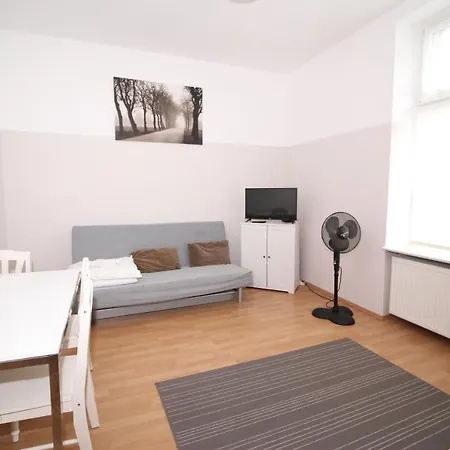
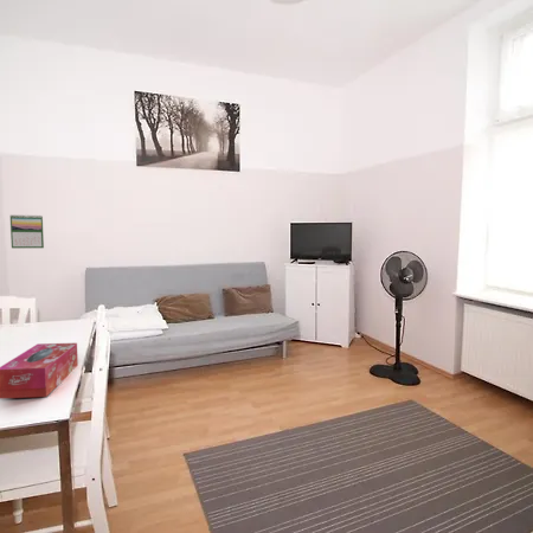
+ calendar [9,213,45,250]
+ tissue box [0,342,79,400]
